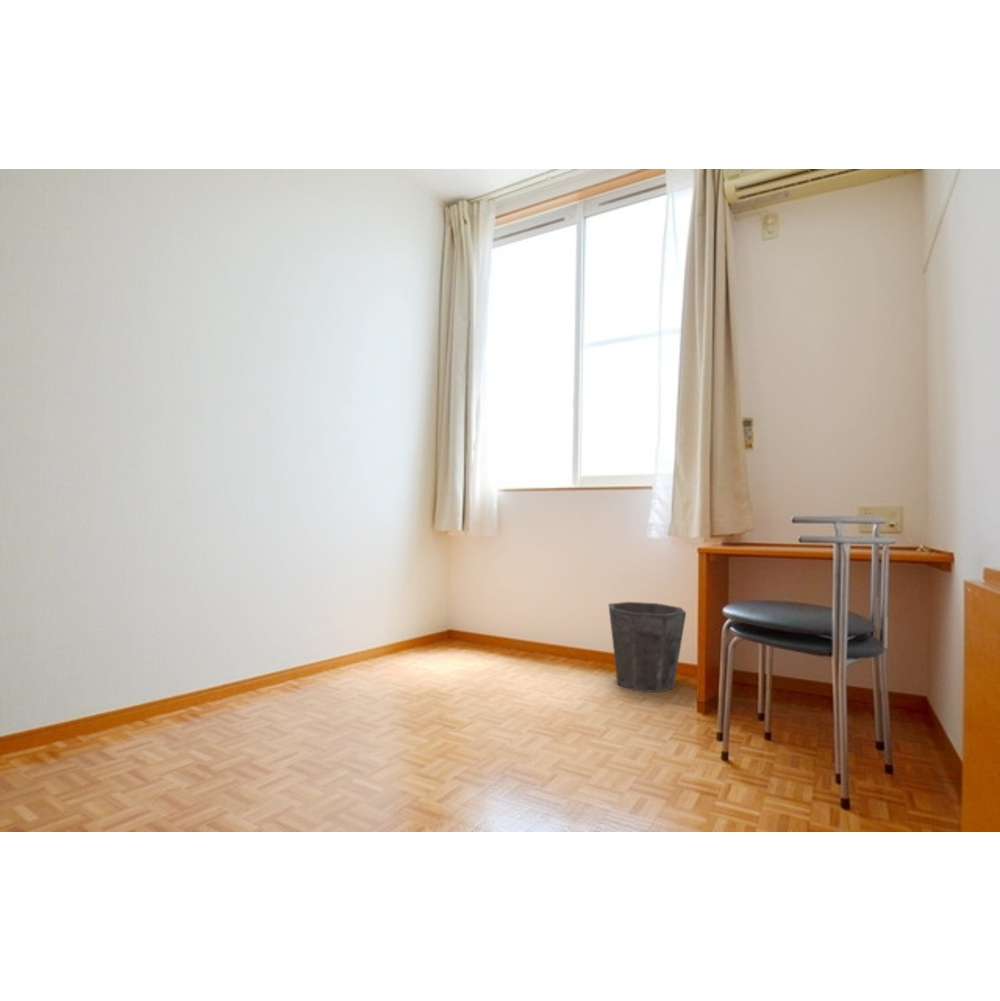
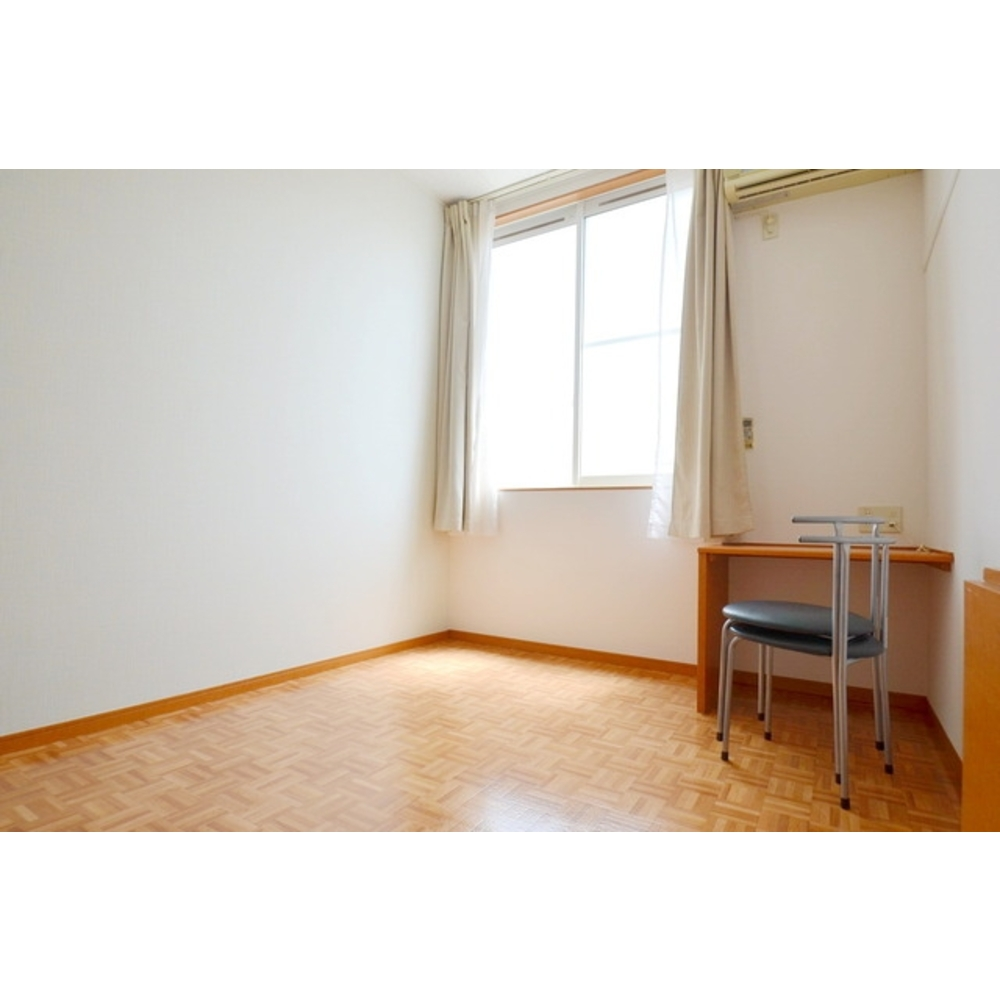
- waste bin [607,601,687,693]
